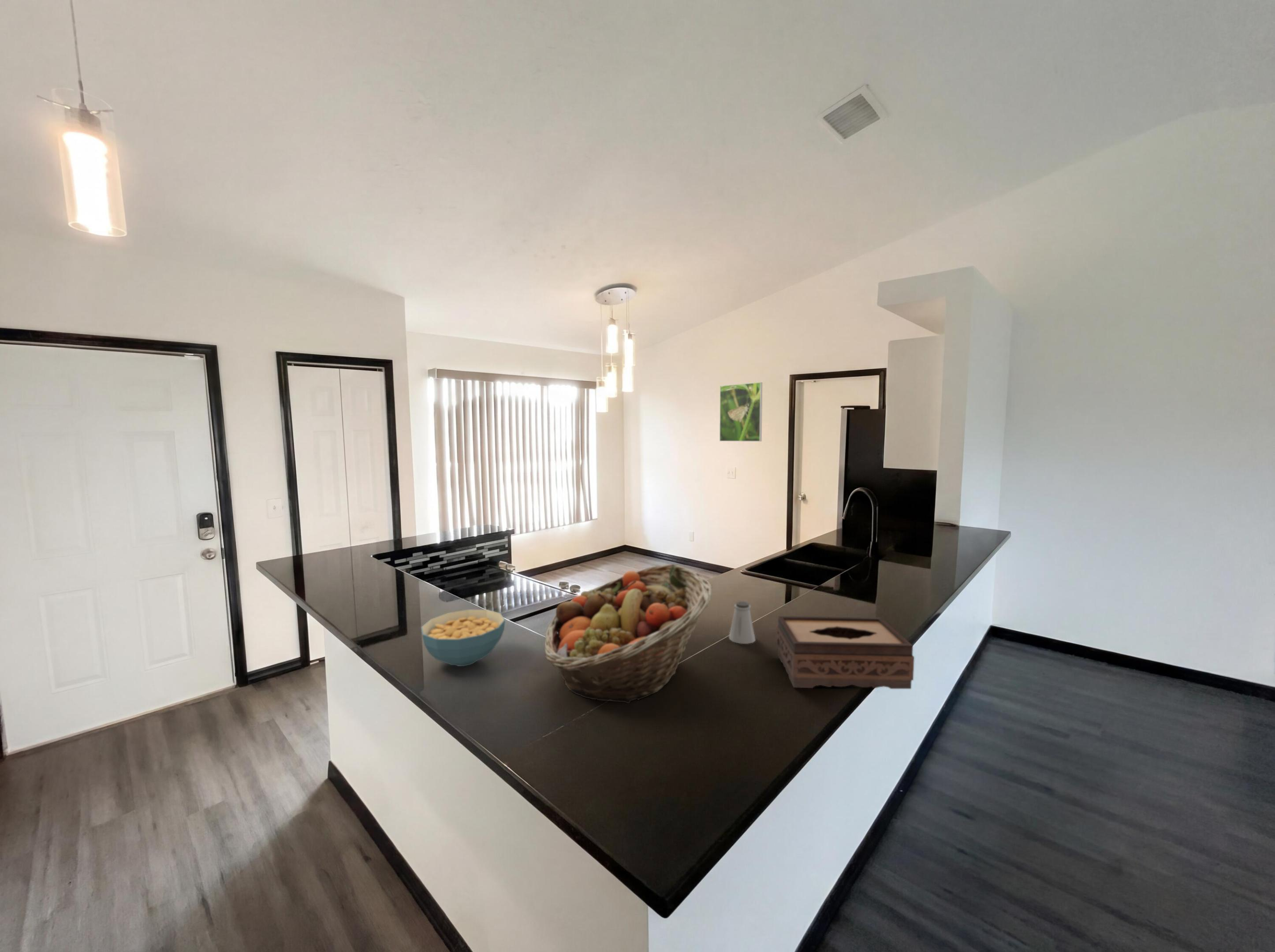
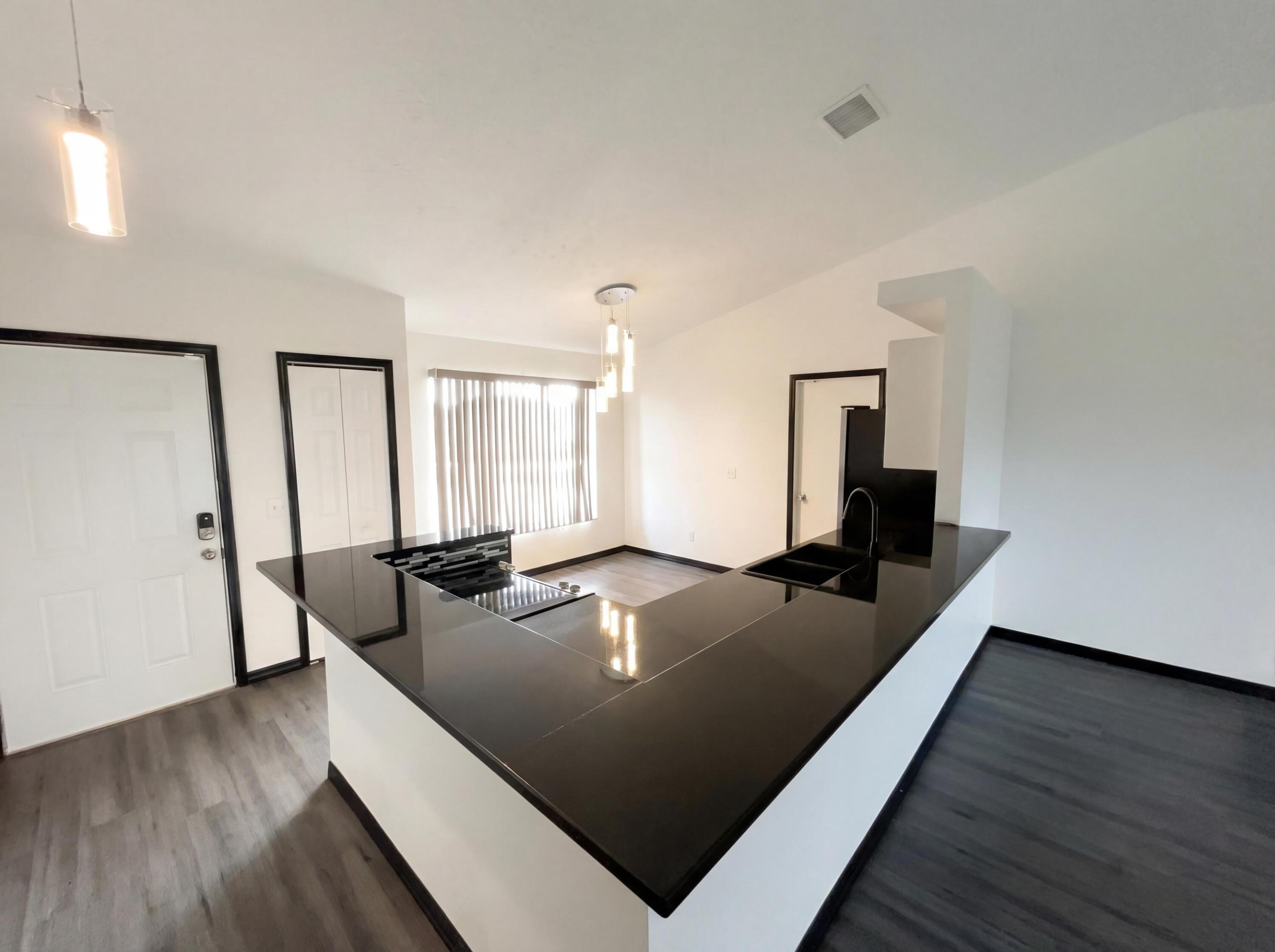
- tissue box [776,616,915,689]
- fruit basket [544,564,712,704]
- cereal bowl [421,609,506,667]
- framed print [719,382,763,442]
- saltshaker [729,601,756,644]
